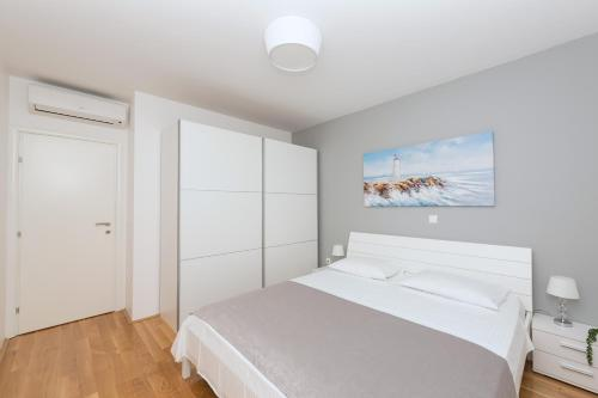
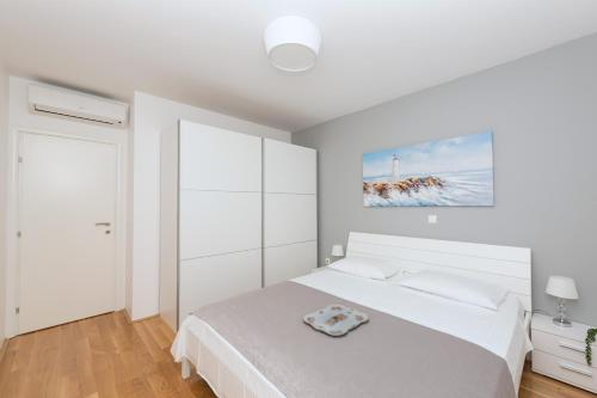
+ serving tray [302,304,370,337]
